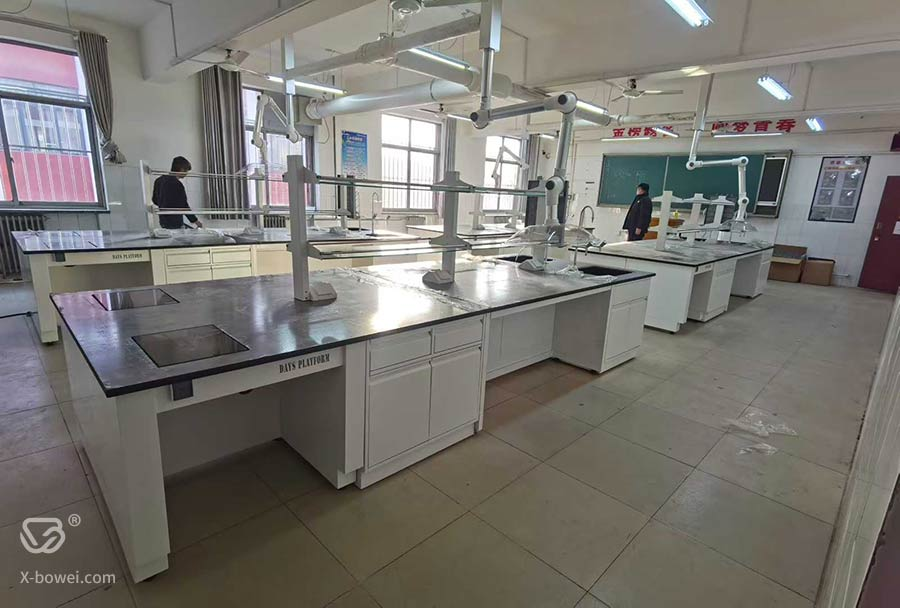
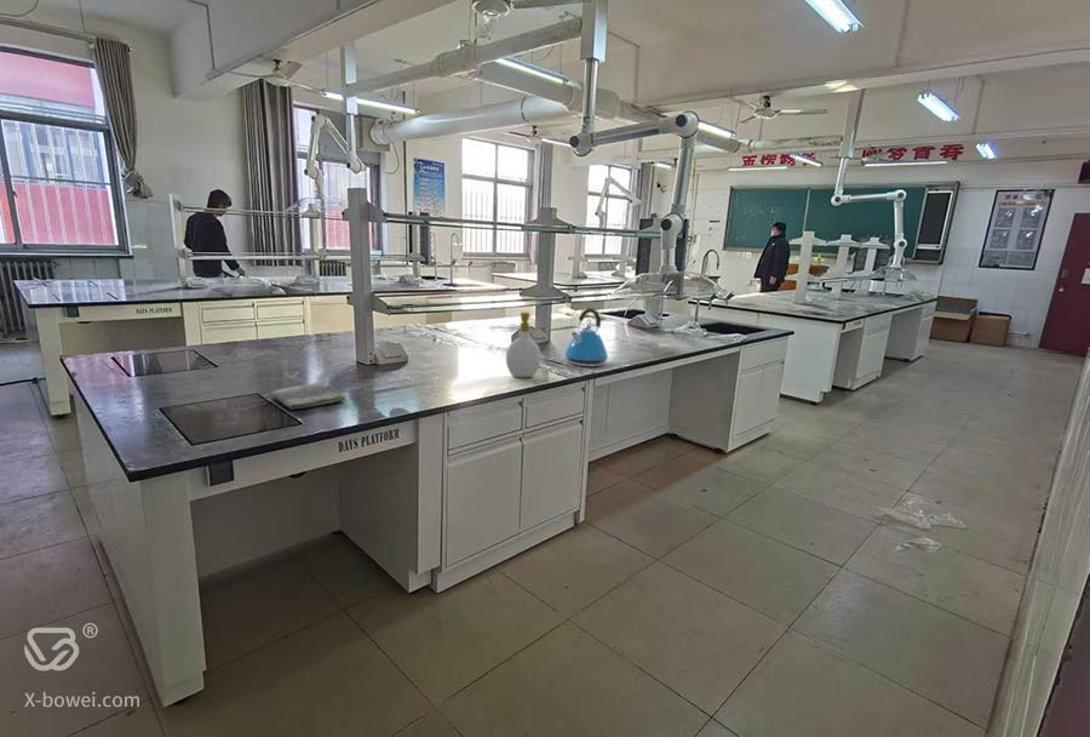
+ kettle [563,307,609,367]
+ soap bottle [505,312,543,378]
+ dish towel [270,381,348,411]
